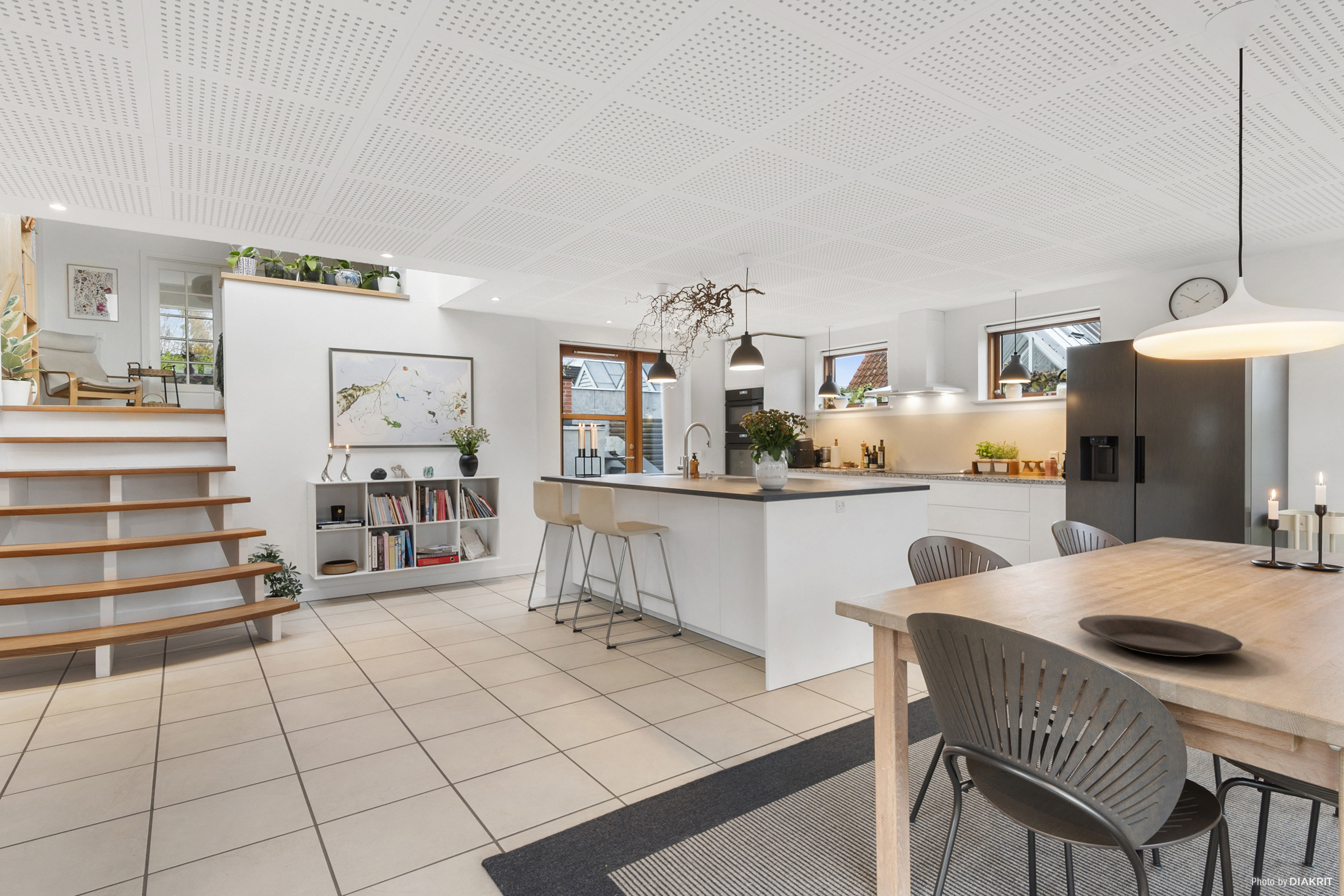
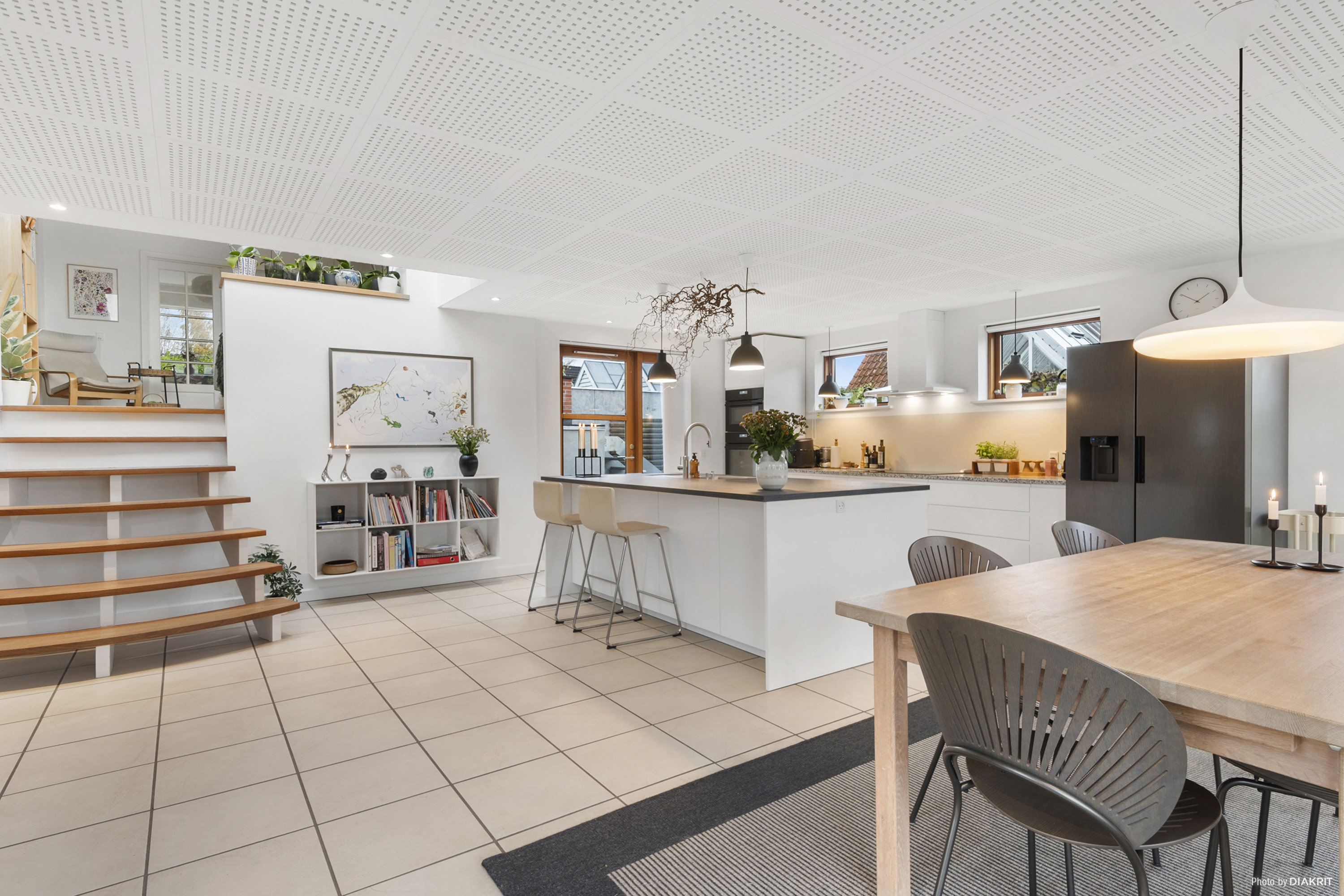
- plate [1077,614,1243,658]
